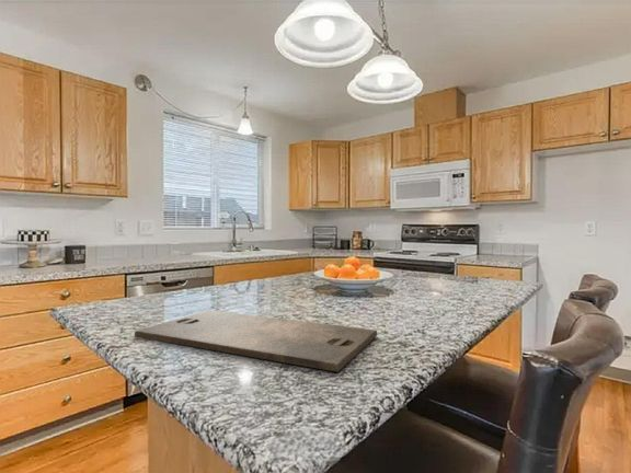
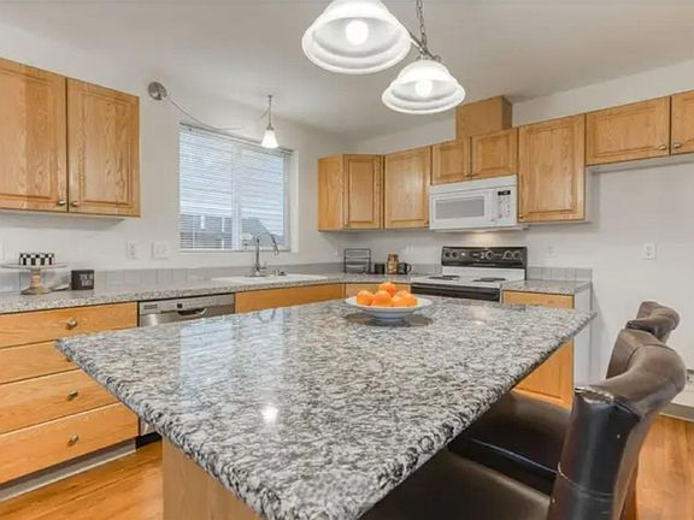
- cutting board [134,309,378,373]
